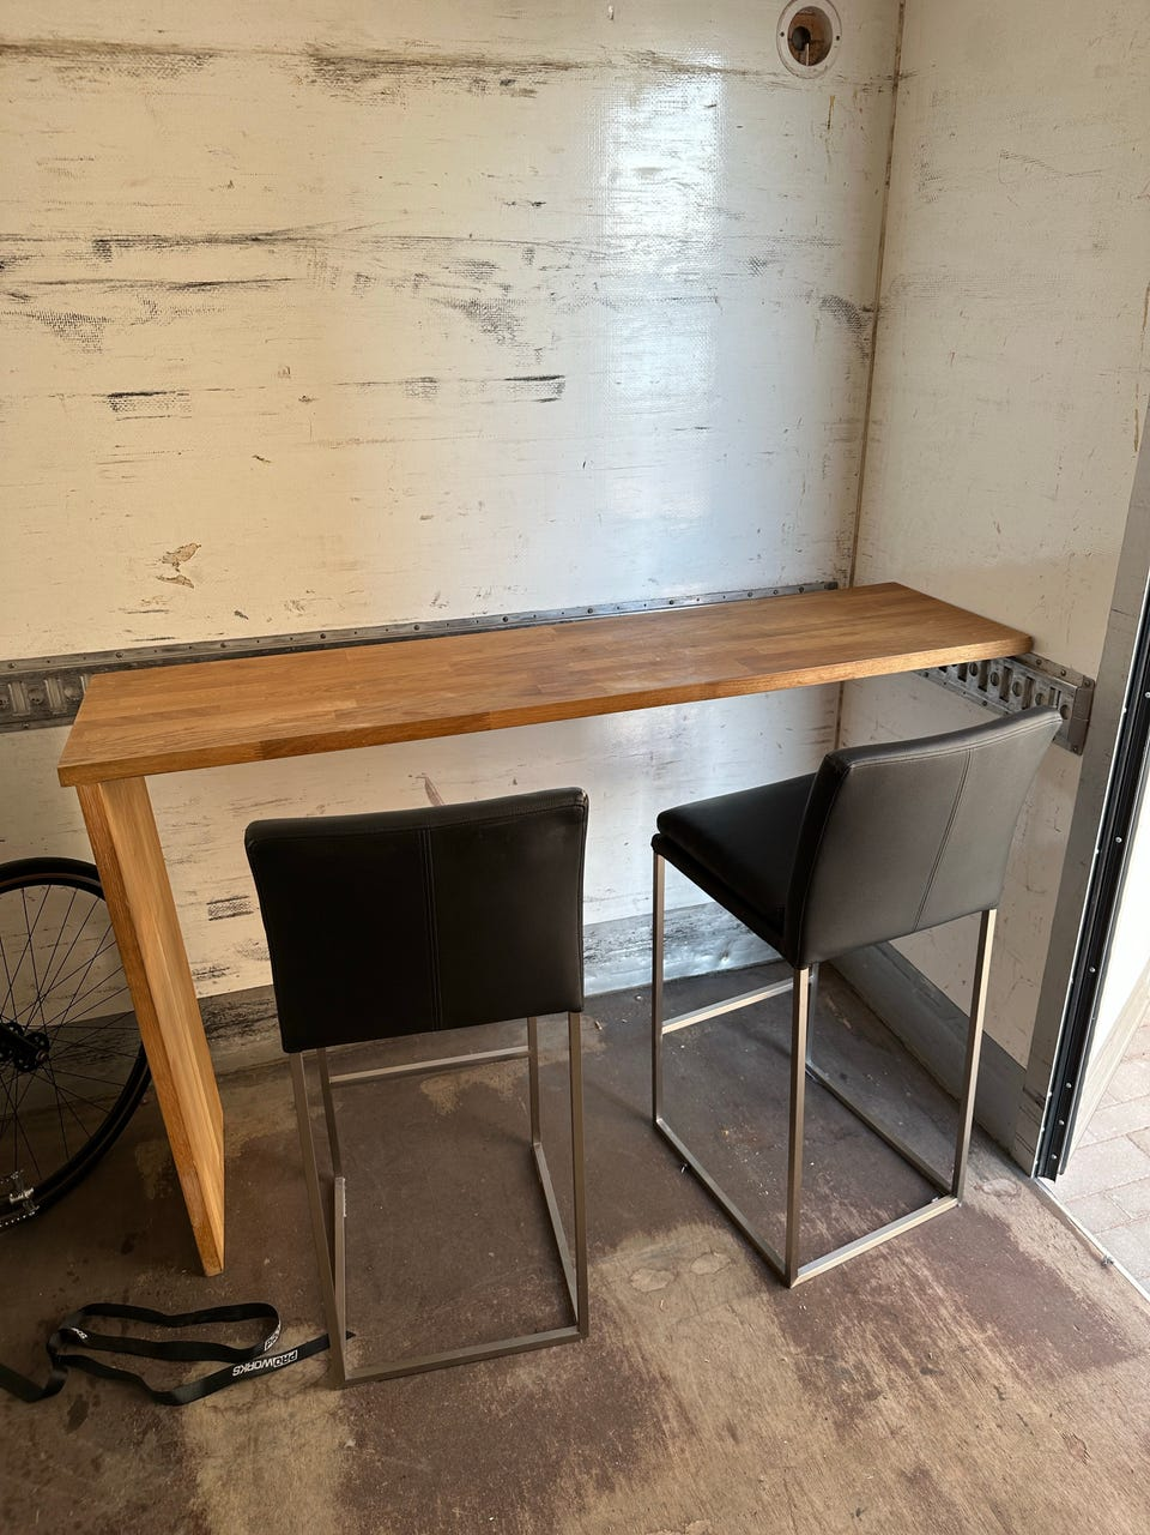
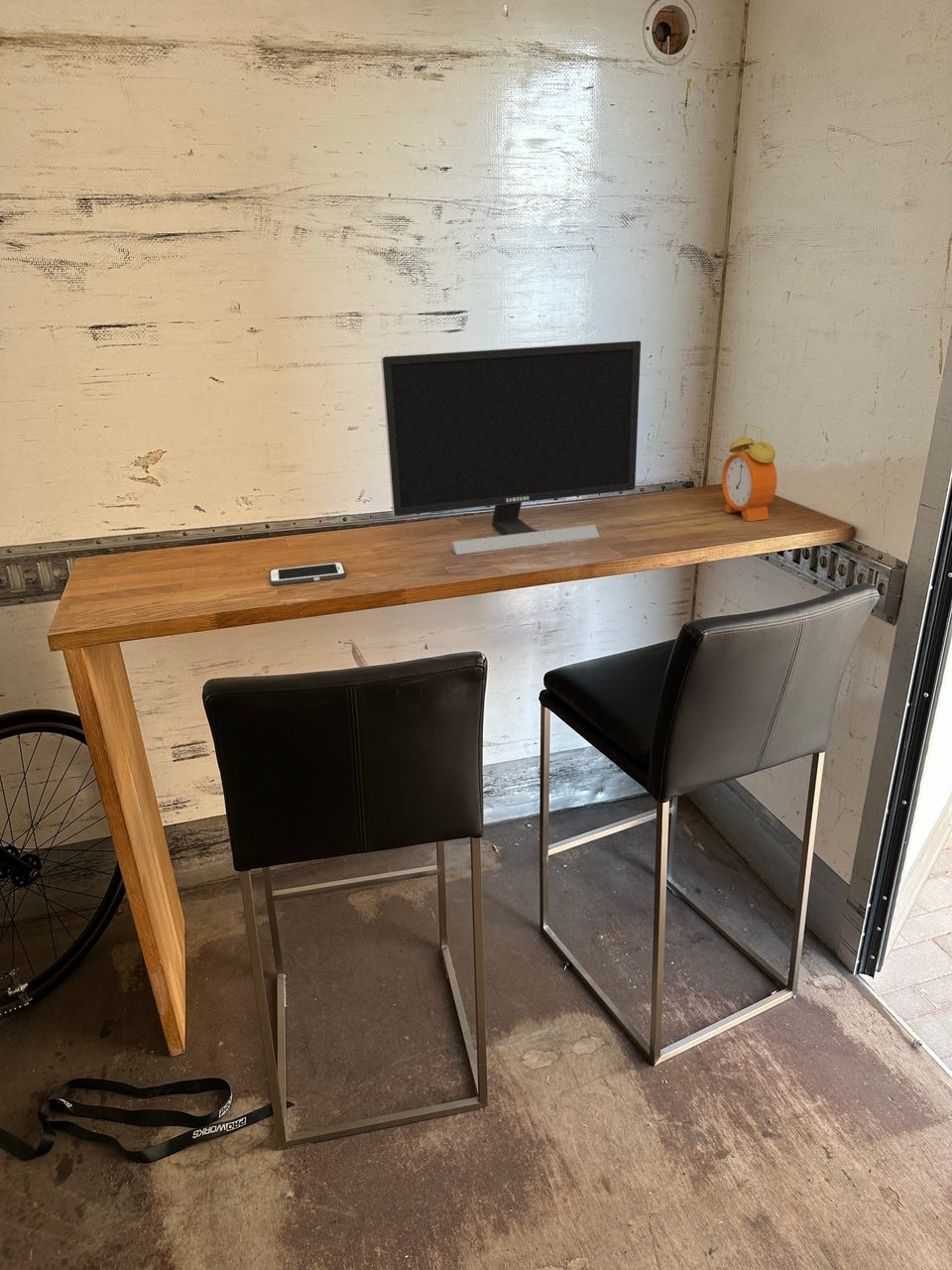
+ cell phone [268,562,347,586]
+ monitor [380,339,642,556]
+ alarm clock [721,424,777,522]
